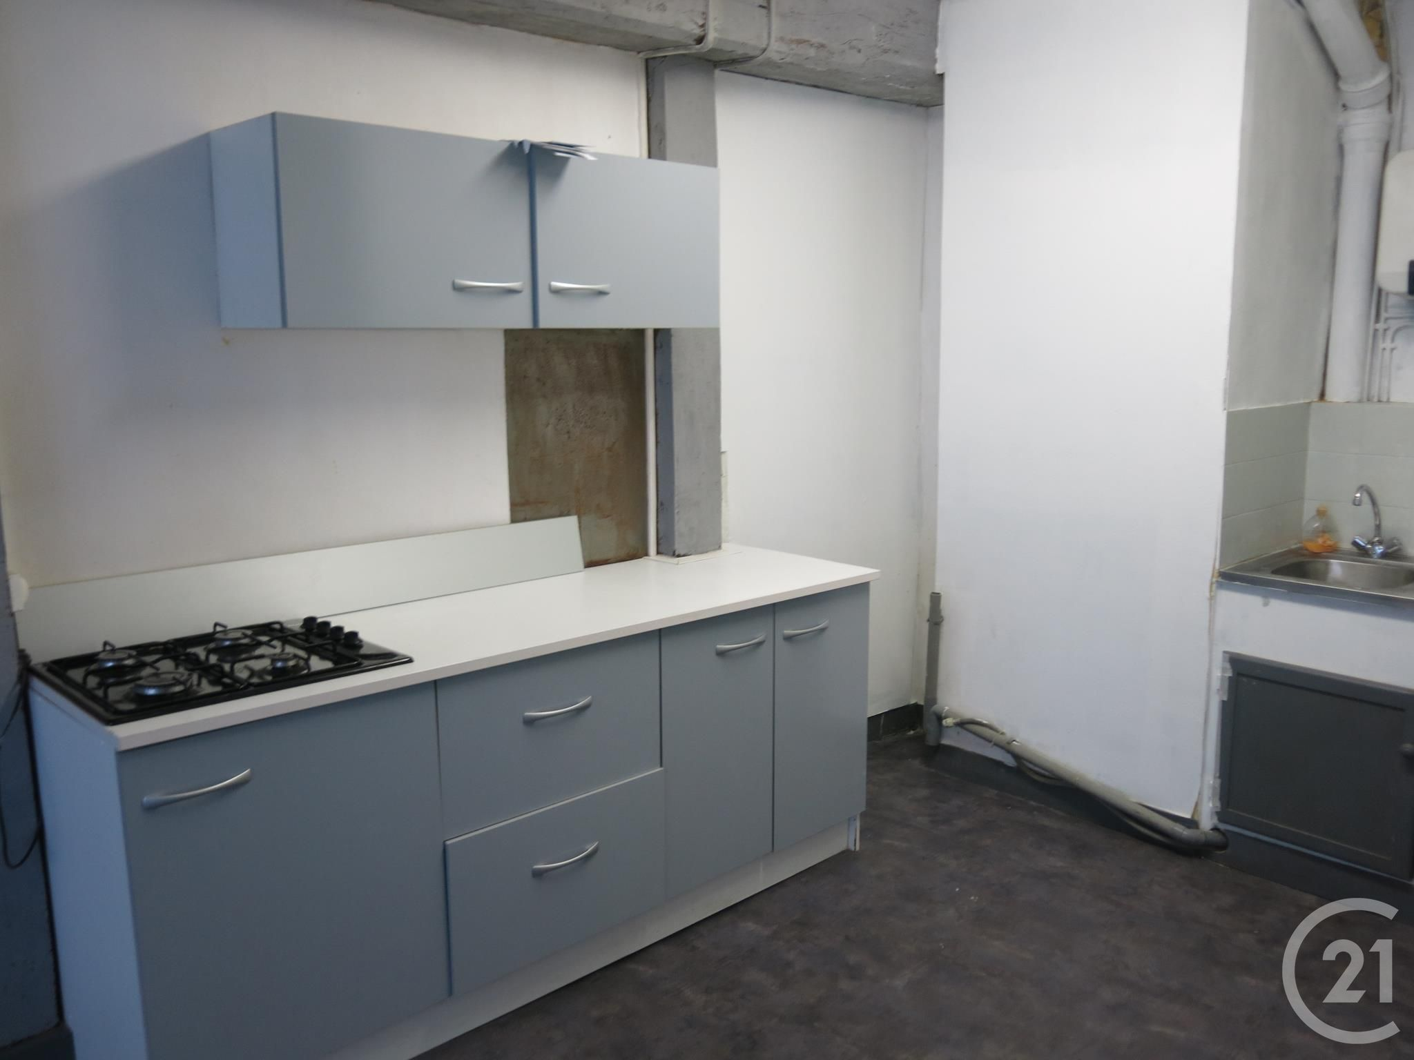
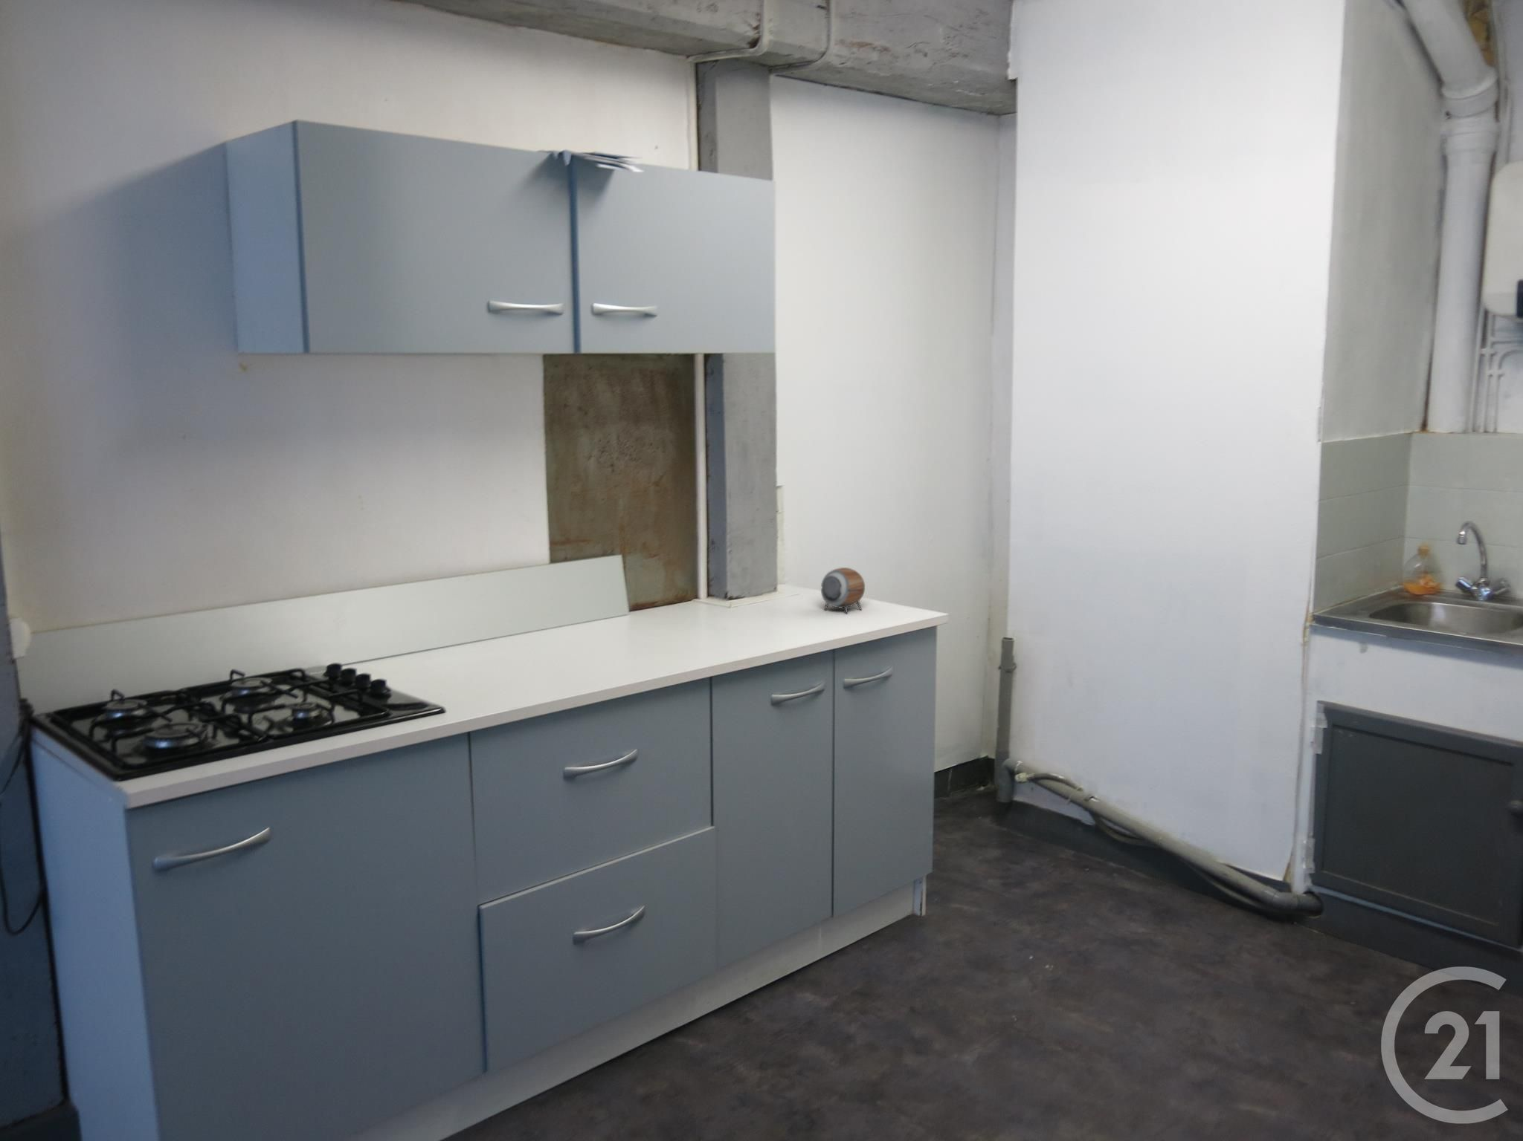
+ speaker [820,567,866,614]
